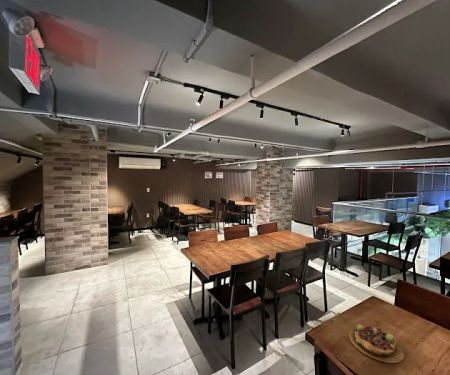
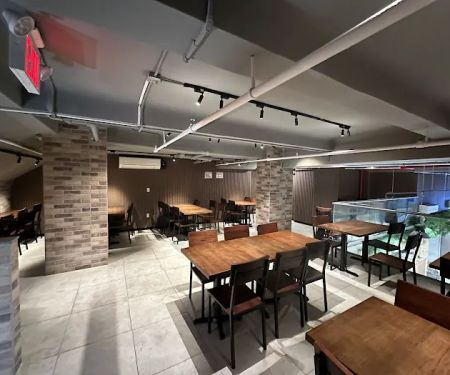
- succulent plant [348,323,405,364]
